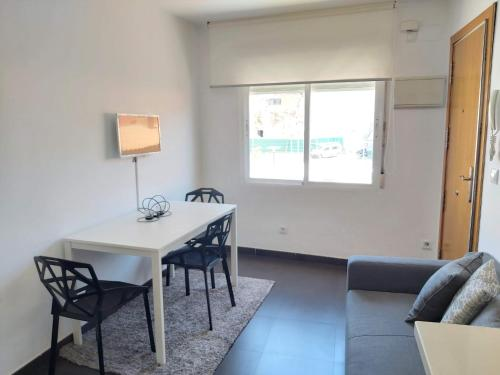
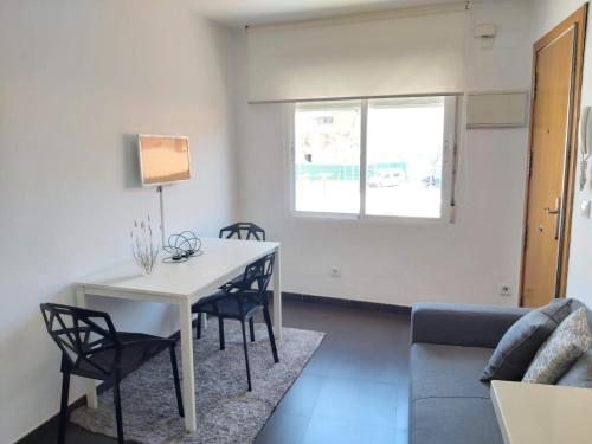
+ plant [130,213,162,274]
